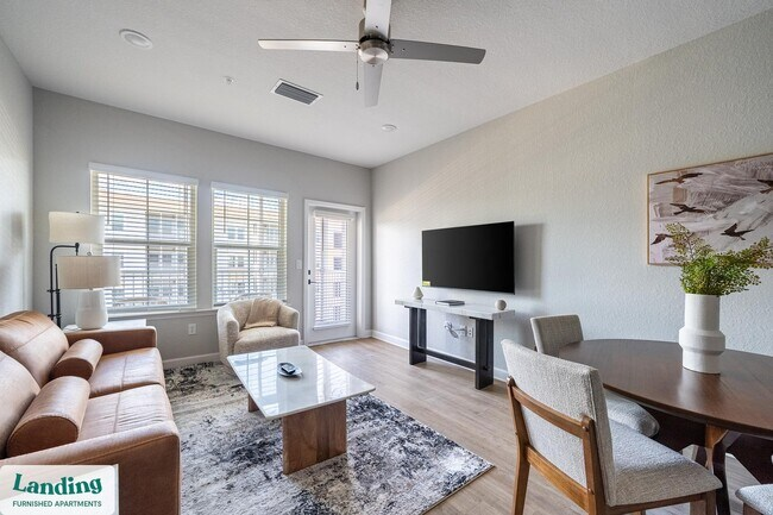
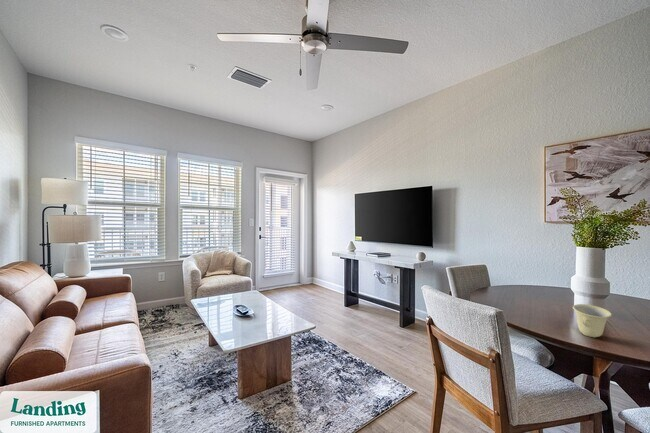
+ cup [572,303,613,338]
